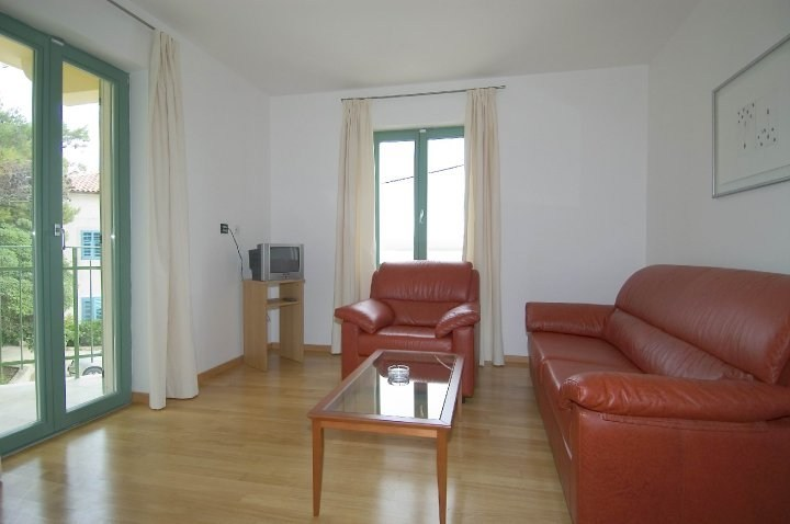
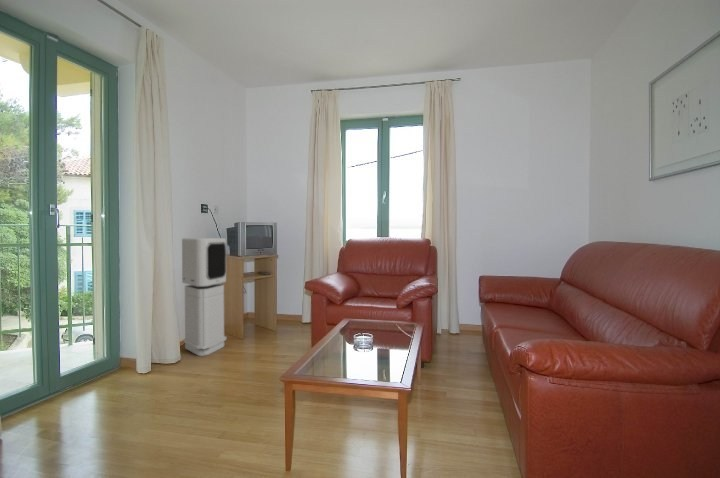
+ air purifier [181,237,228,357]
